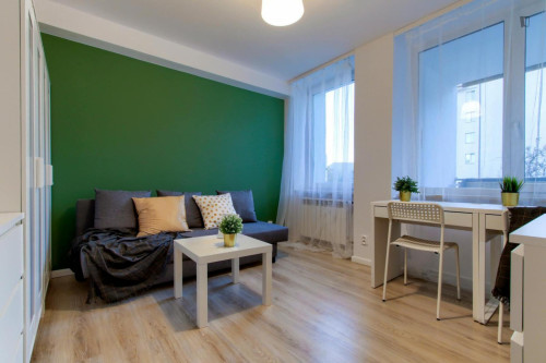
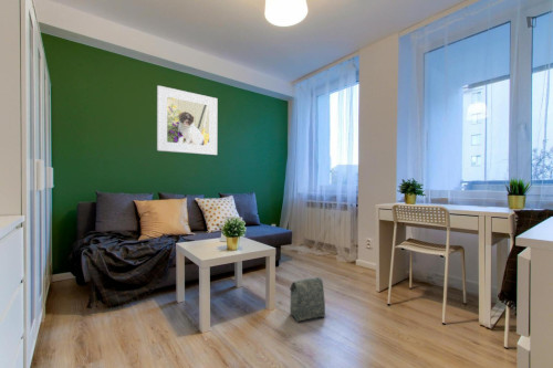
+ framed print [156,85,218,156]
+ bag [289,276,326,323]
